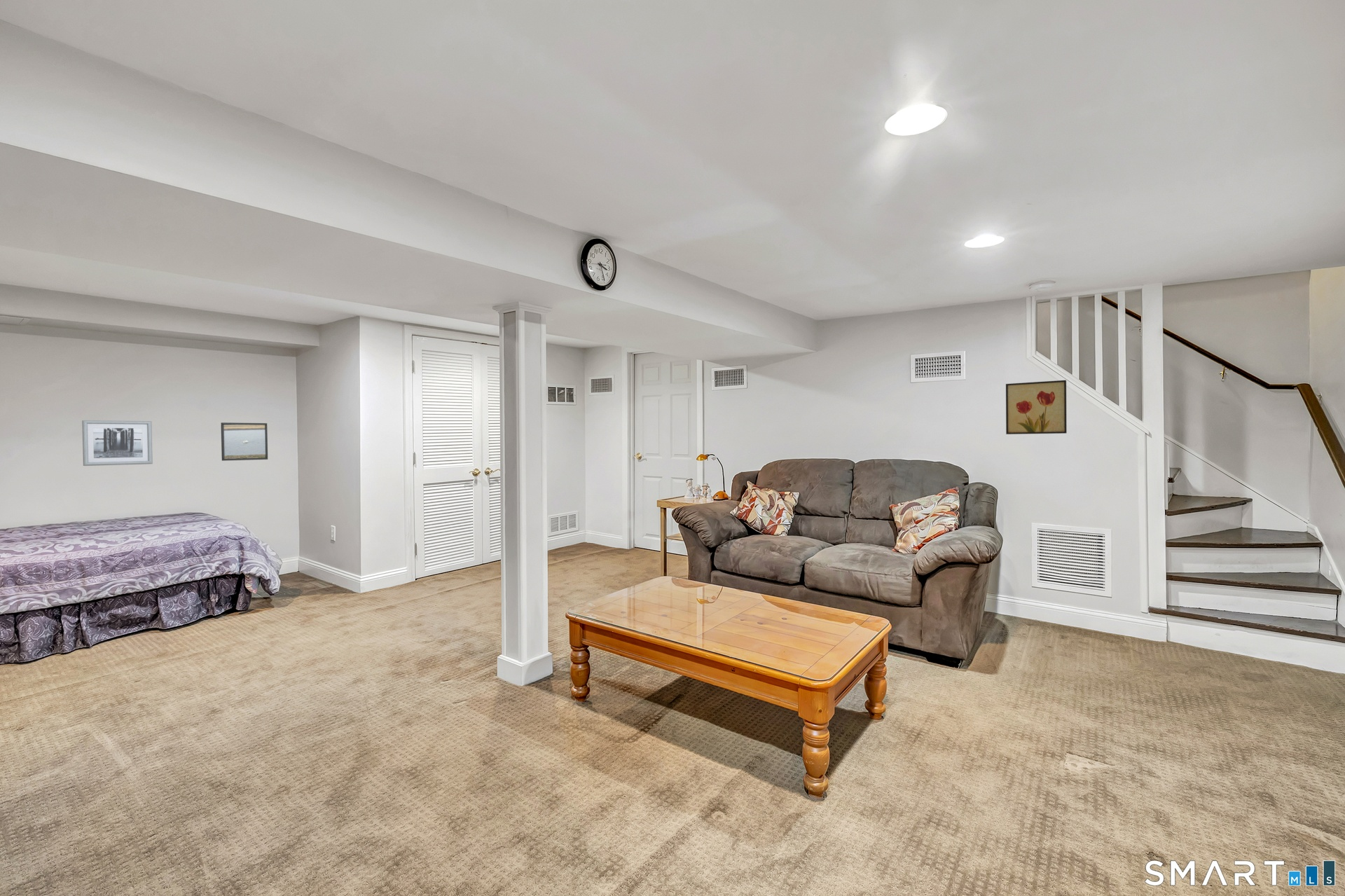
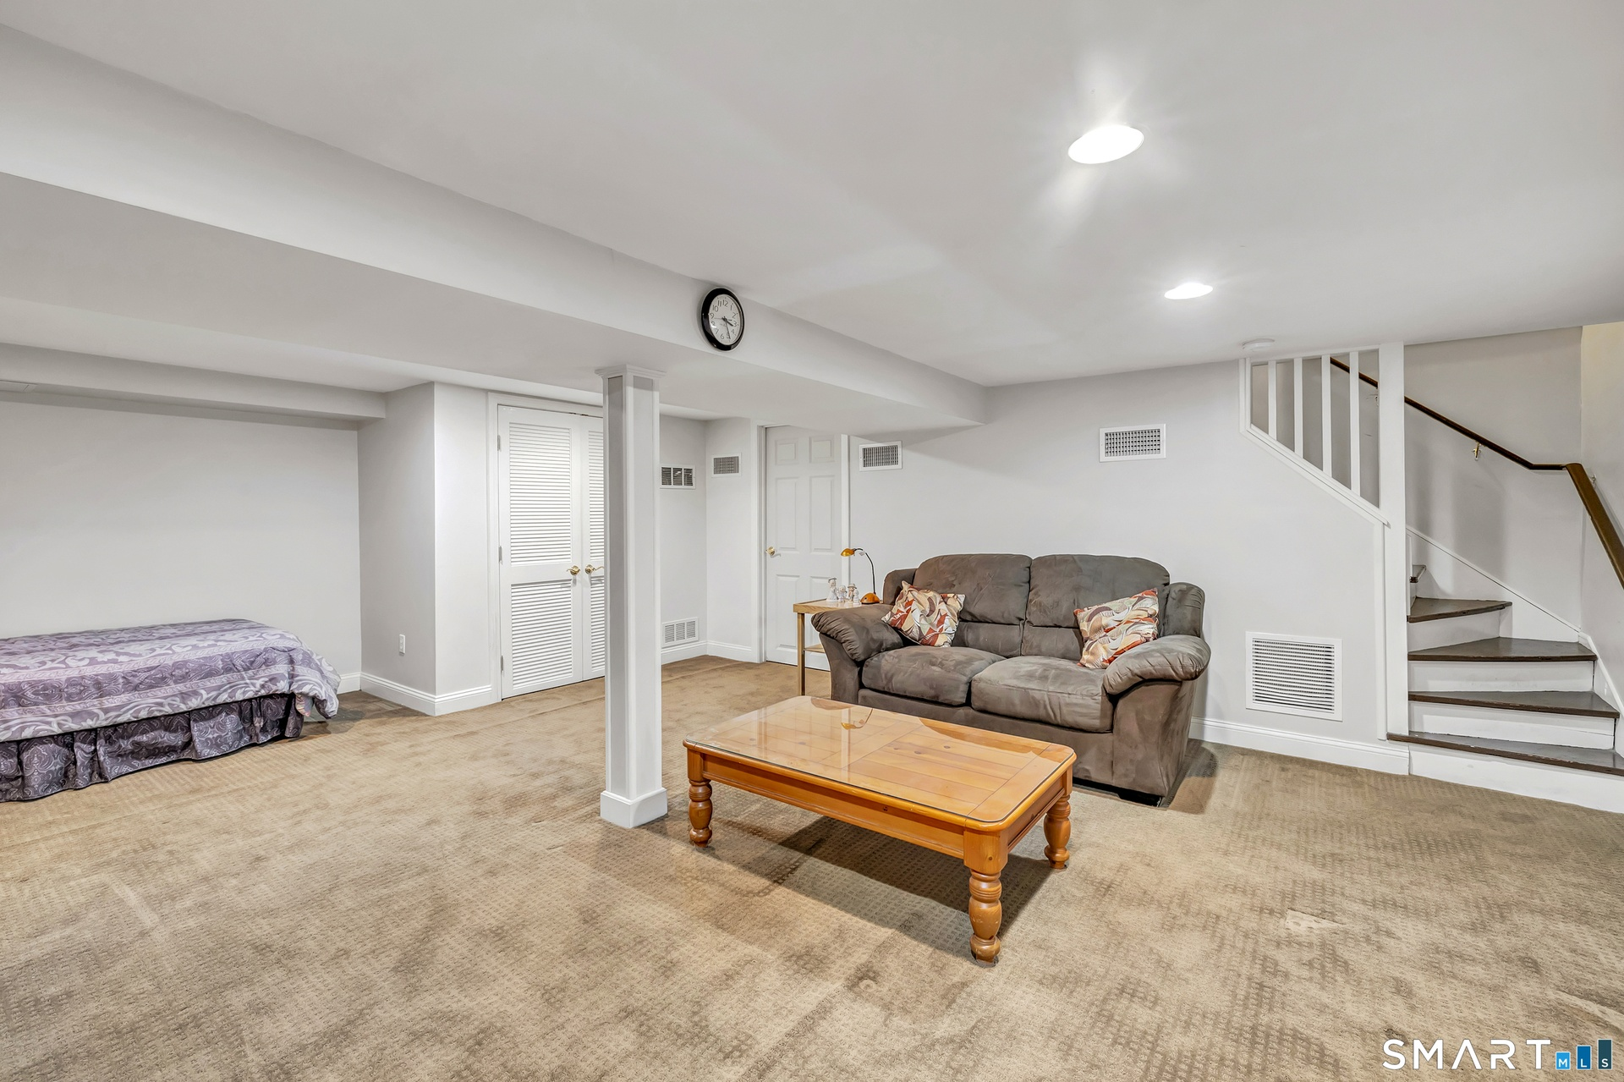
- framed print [220,422,268,462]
- wall art [1005,380,1068,435]
- wall art [81,420,153,467]
